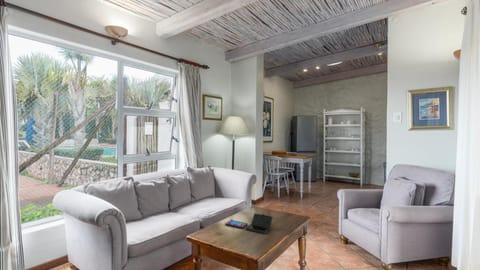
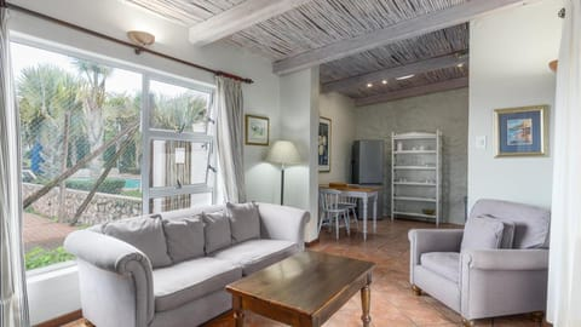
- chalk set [224,212,273,235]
